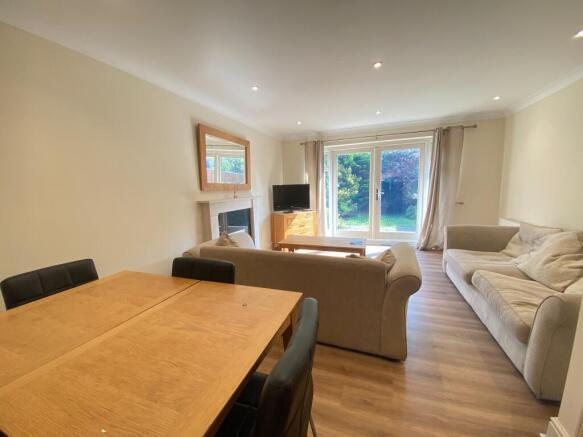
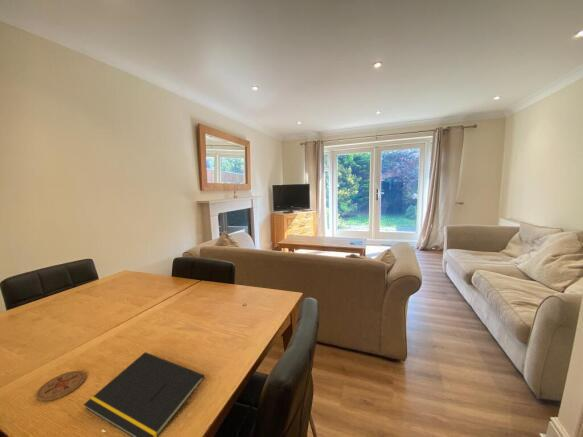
+ notepad [83,351,205,437]
+ coaster [35,370,87,402]
